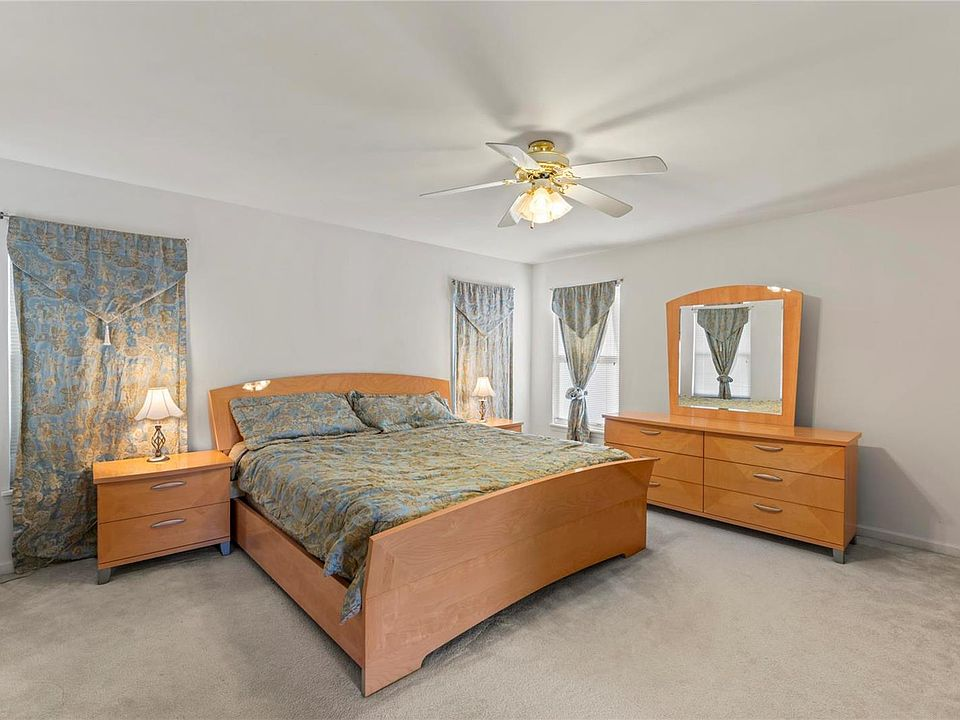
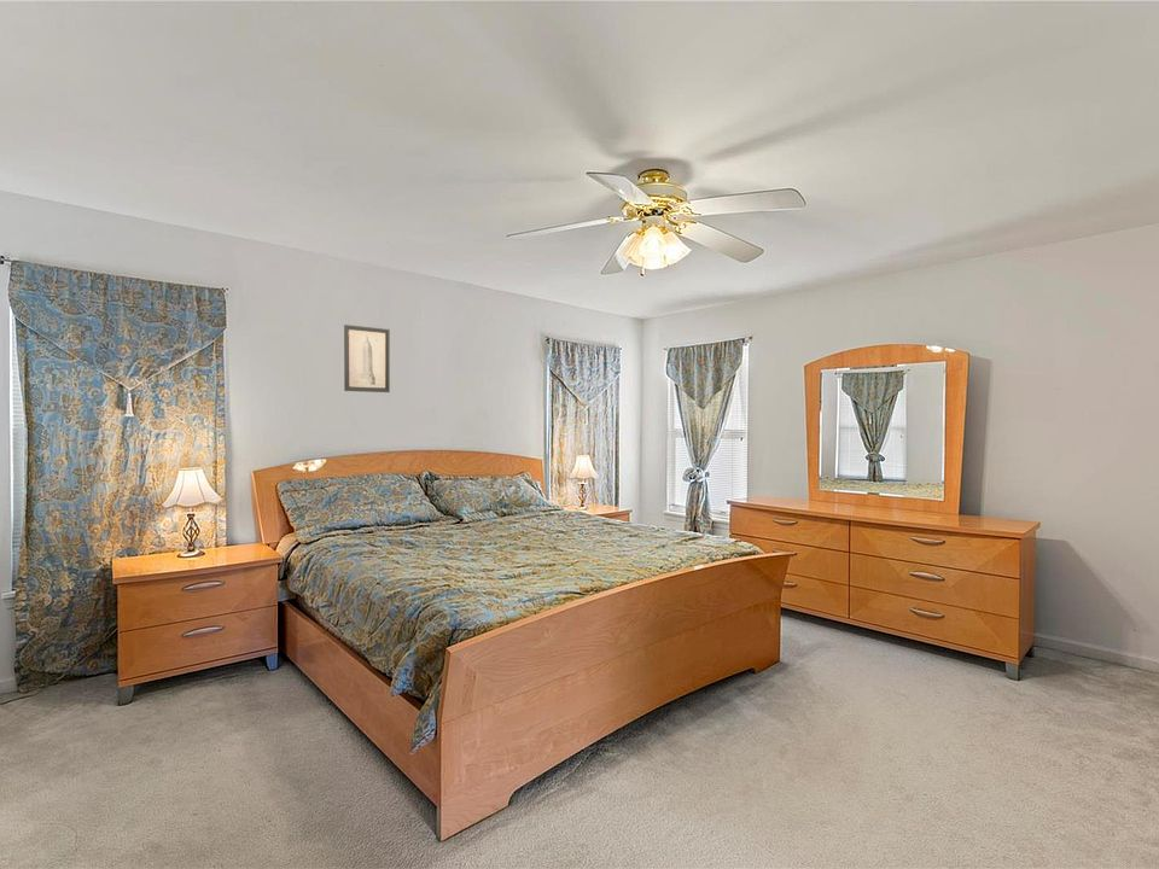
+ wall art [343,323,391,393]
